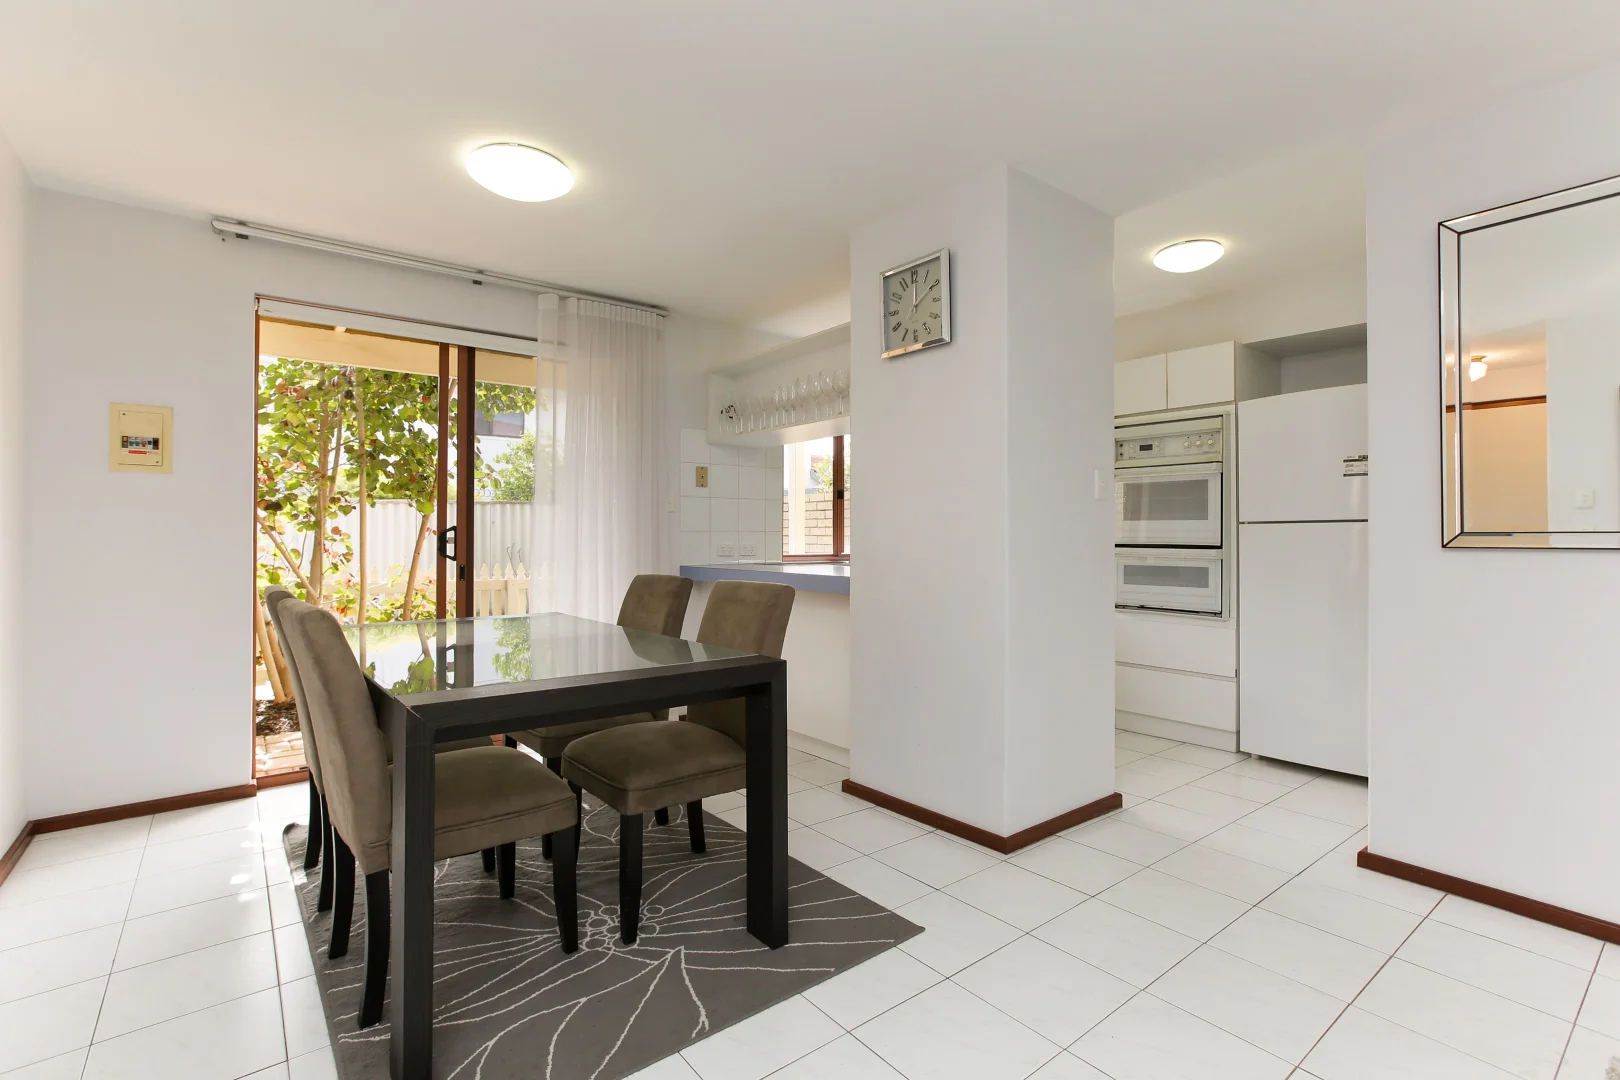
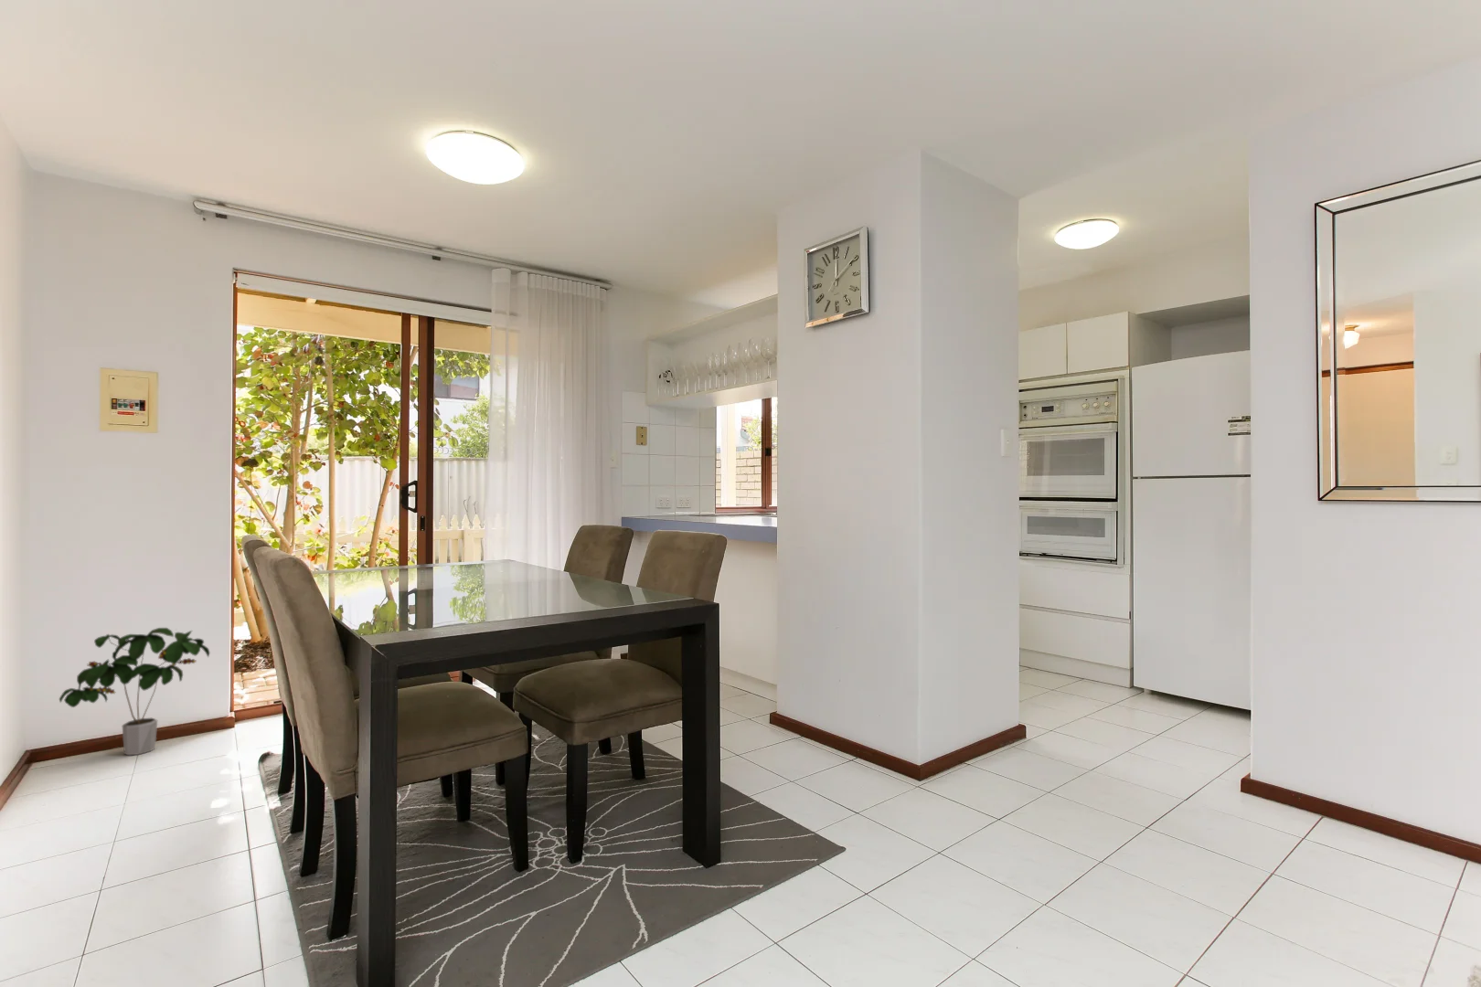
+ potted plant [58,627,212,757]
